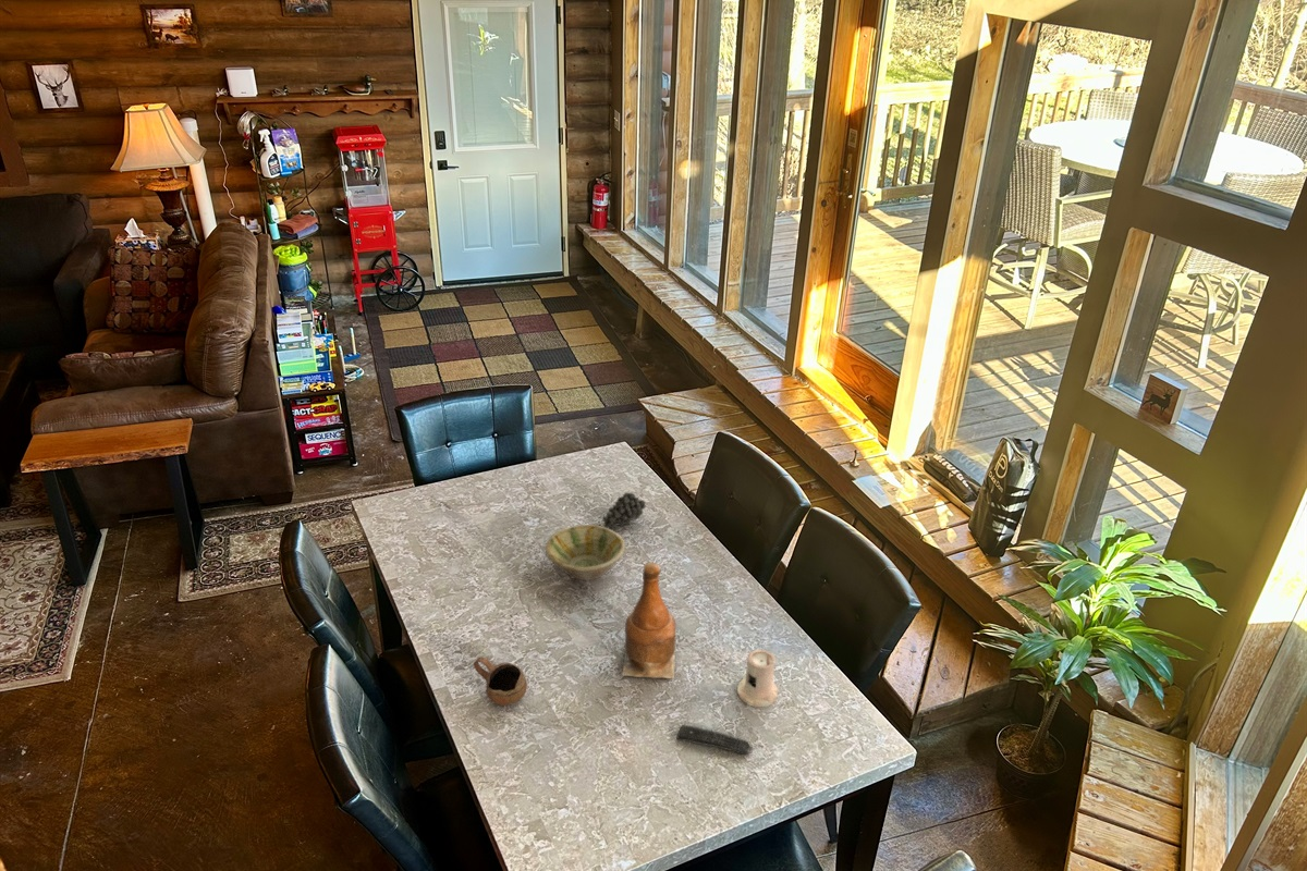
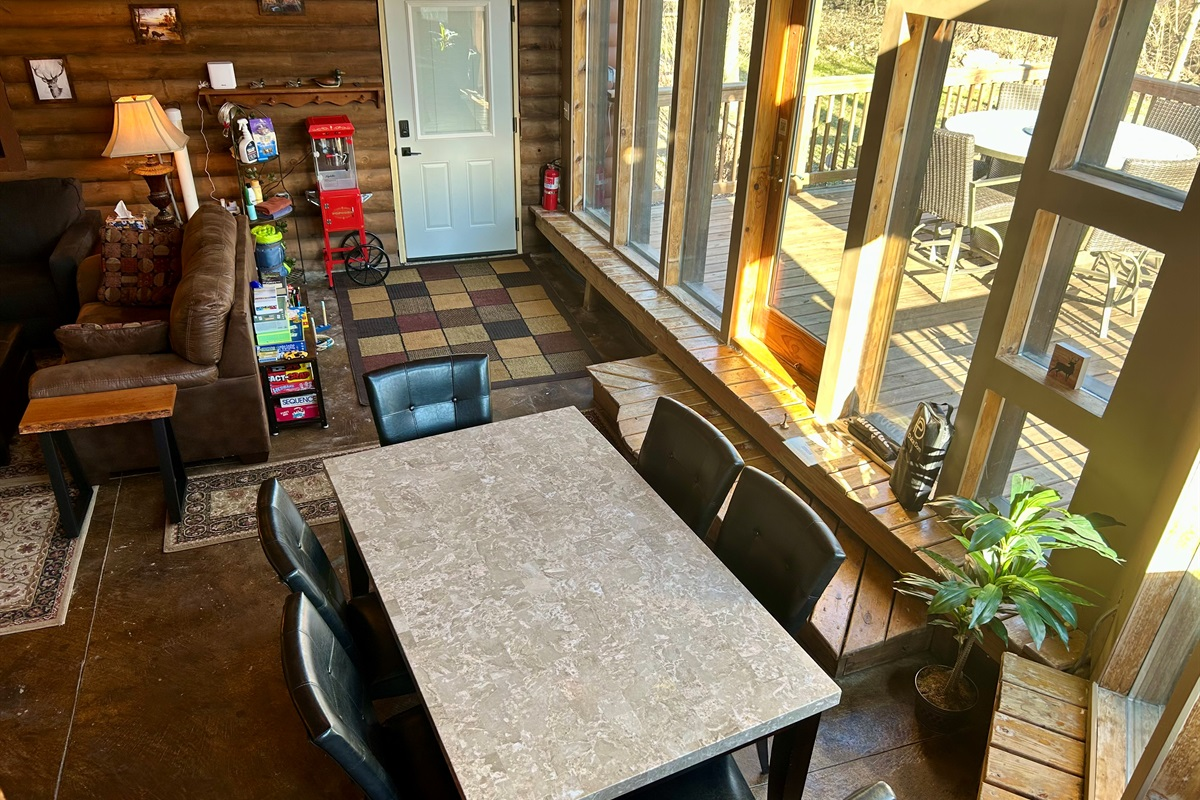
- candle [736,649,779,708]
- bowl [545,524,626,581]
- fruit [602,491,646,530]
- remote control [676,724,754,756]
- cup [473,655,528,707]
- bottle [621,561,676,679]
